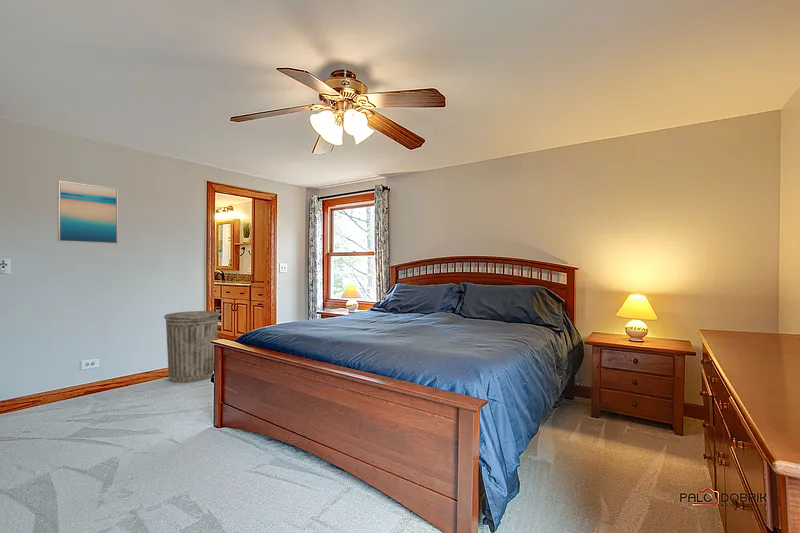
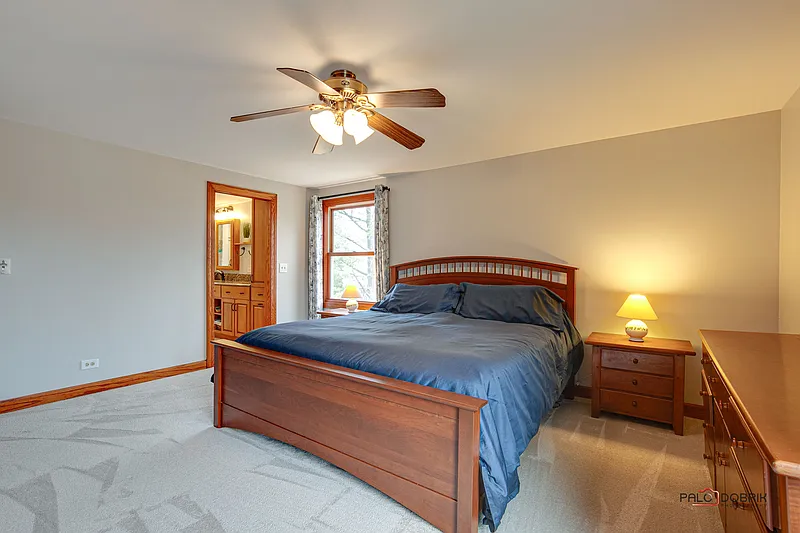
- trash can [163,310,221,384]
- wall art [57,180,119,245]
